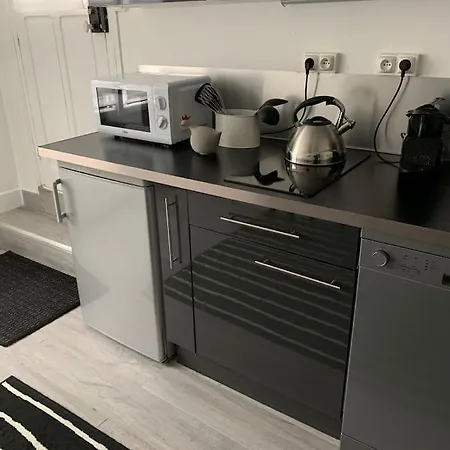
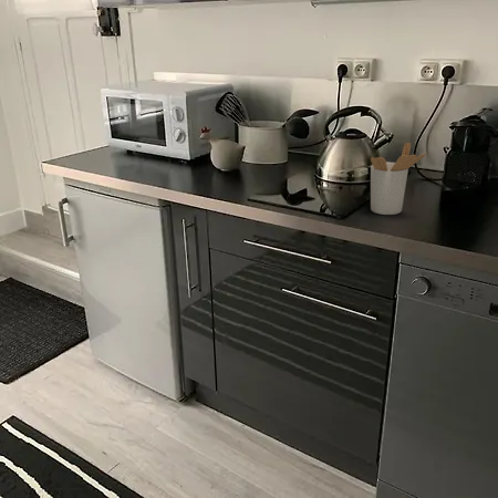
+ utensil holder [370,142,427,216]
